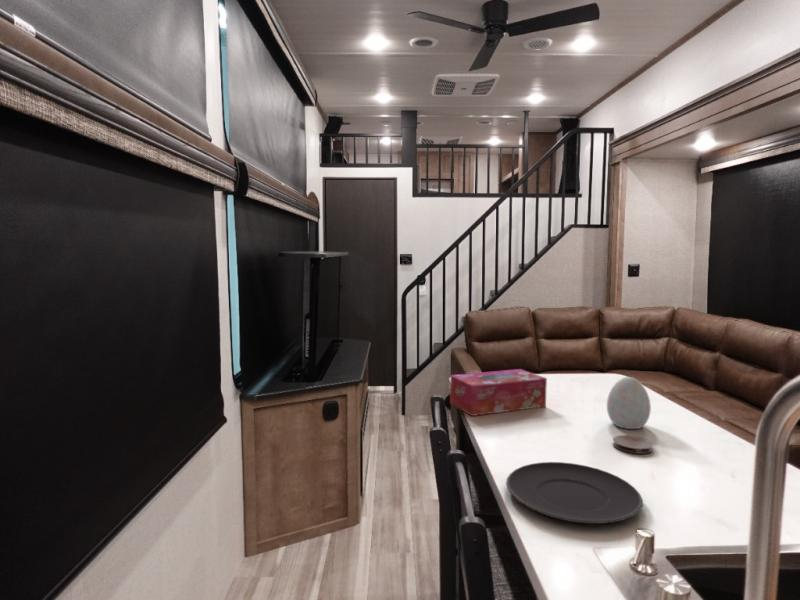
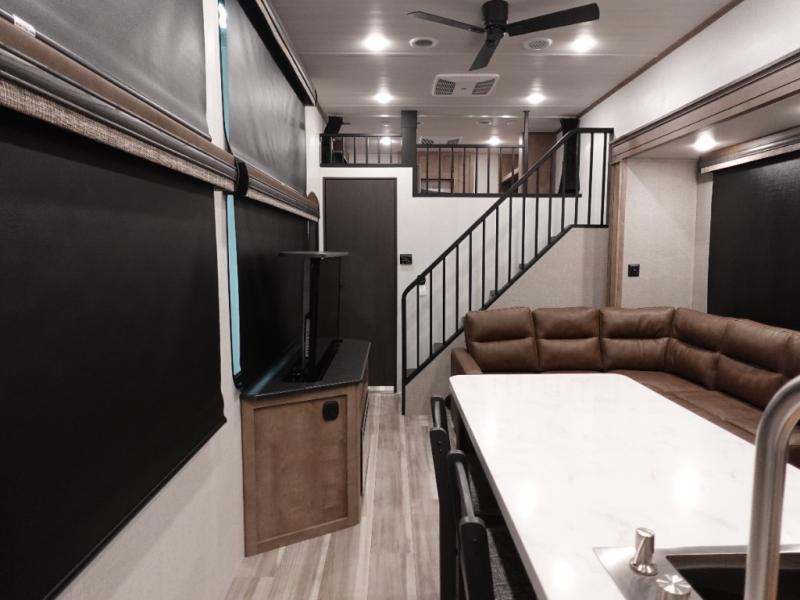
- coaster [612,434,654,455]
- decorative egg [606,376,652,430]
- plate [505,461,644,525]
- tissue box [449,368,548,417]
